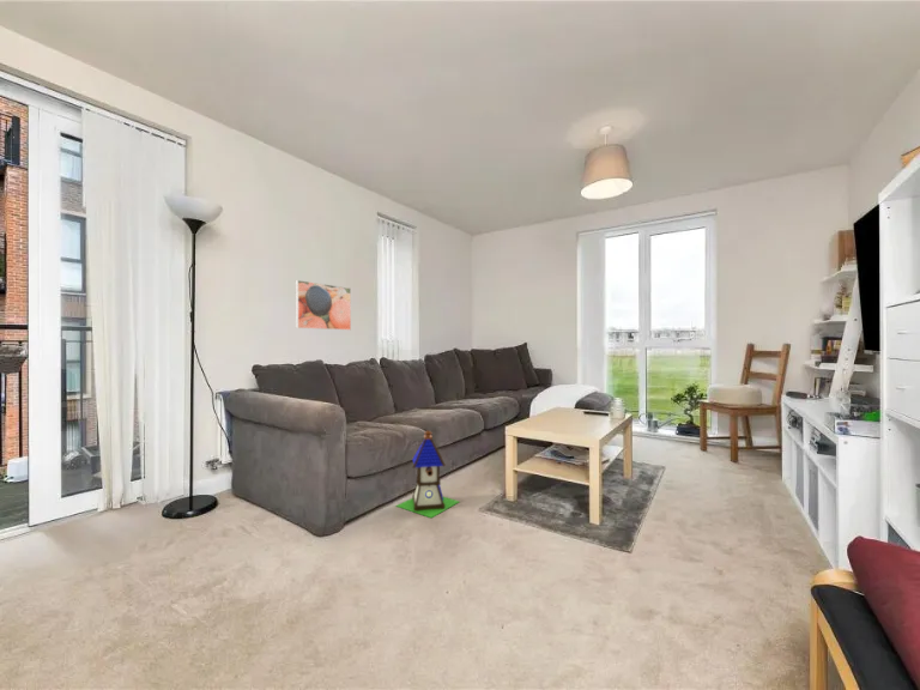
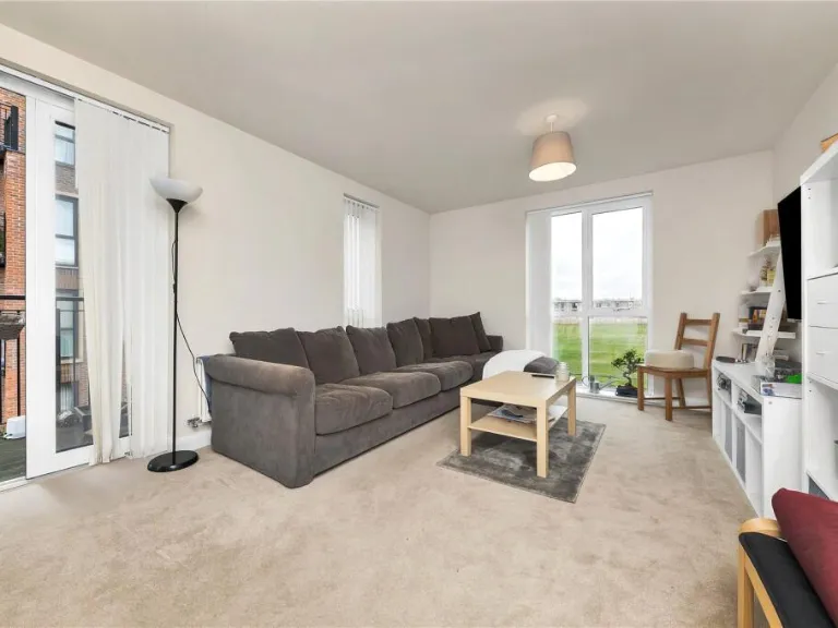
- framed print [295,279,352,332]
- toy house [394,429,461,519]
